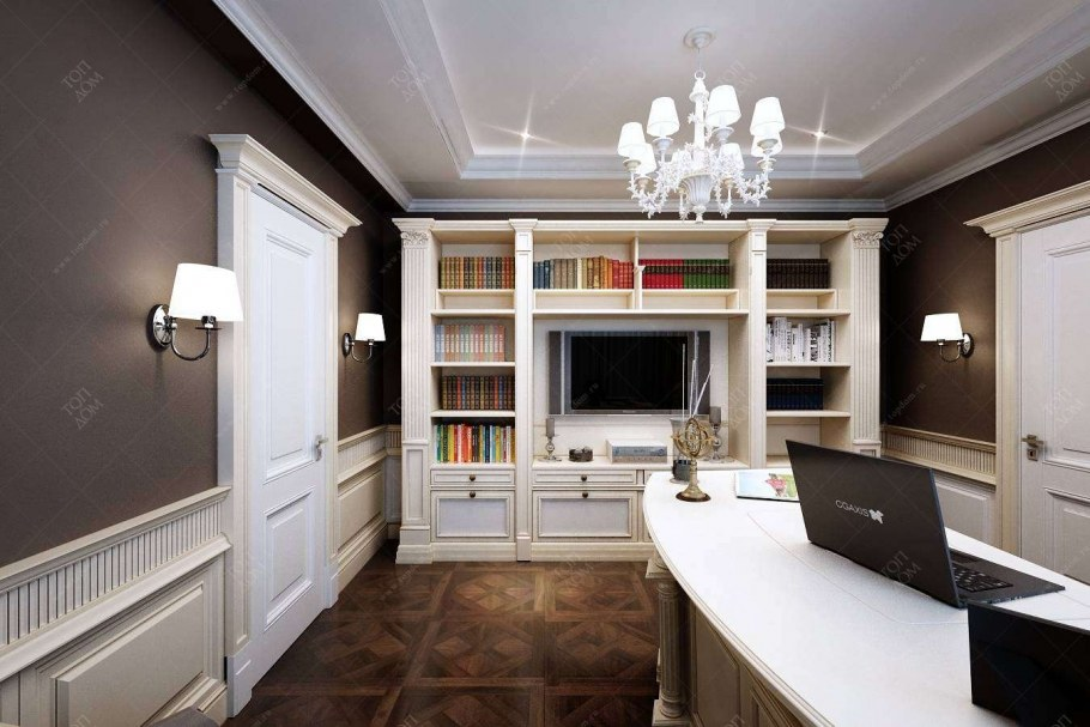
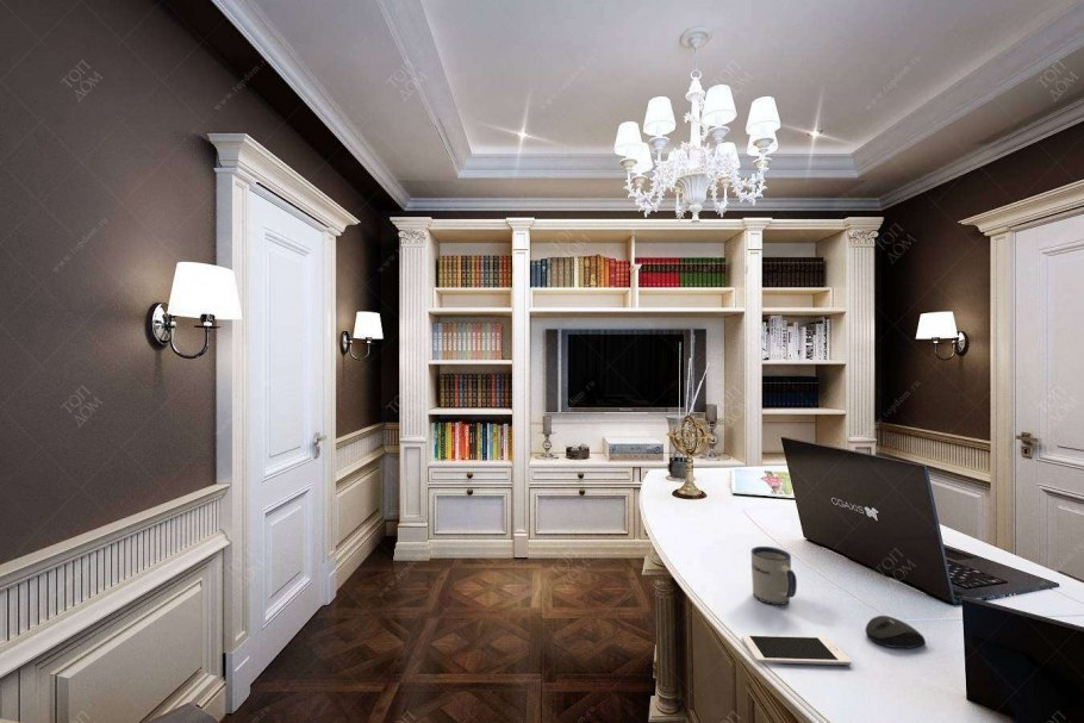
+ mouse [865,615,927,649]
+ cell phone [741,634,853,666]
+ mug [750,546,798,606]
